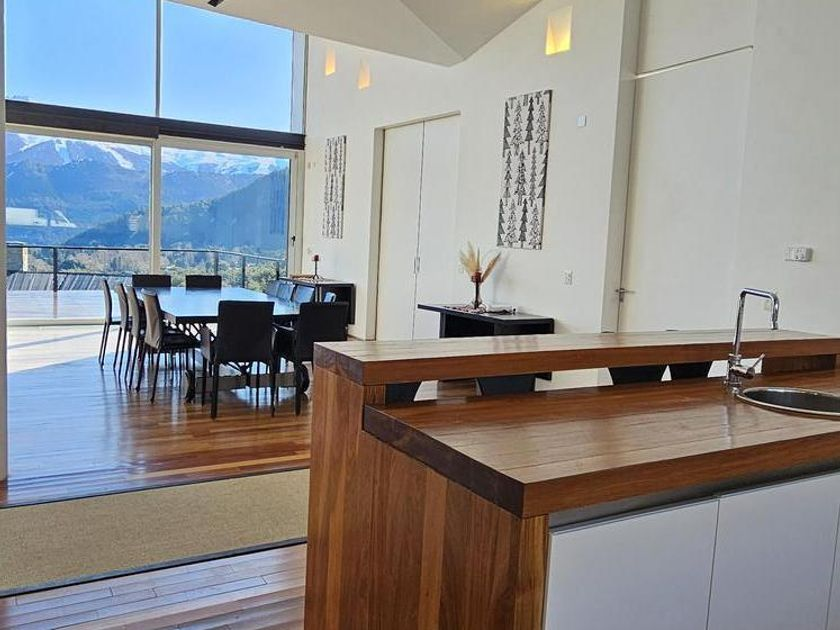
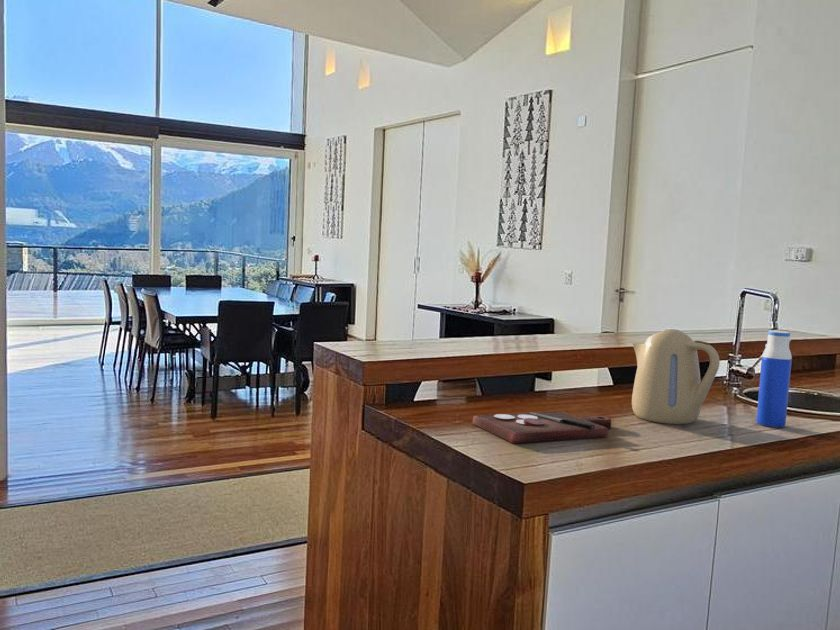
+ kettle [631,328,721,425]
+ cutting board [472,410,612,444]
+ water bottle [755,330,793,428]
